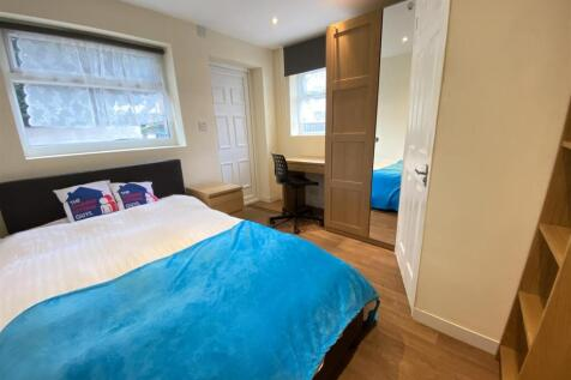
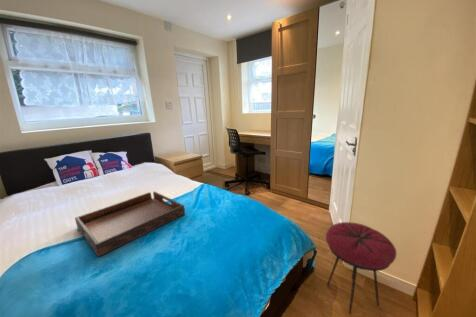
+ stool [325,221,397,315]
+ serving tray [74,191,186,258]
